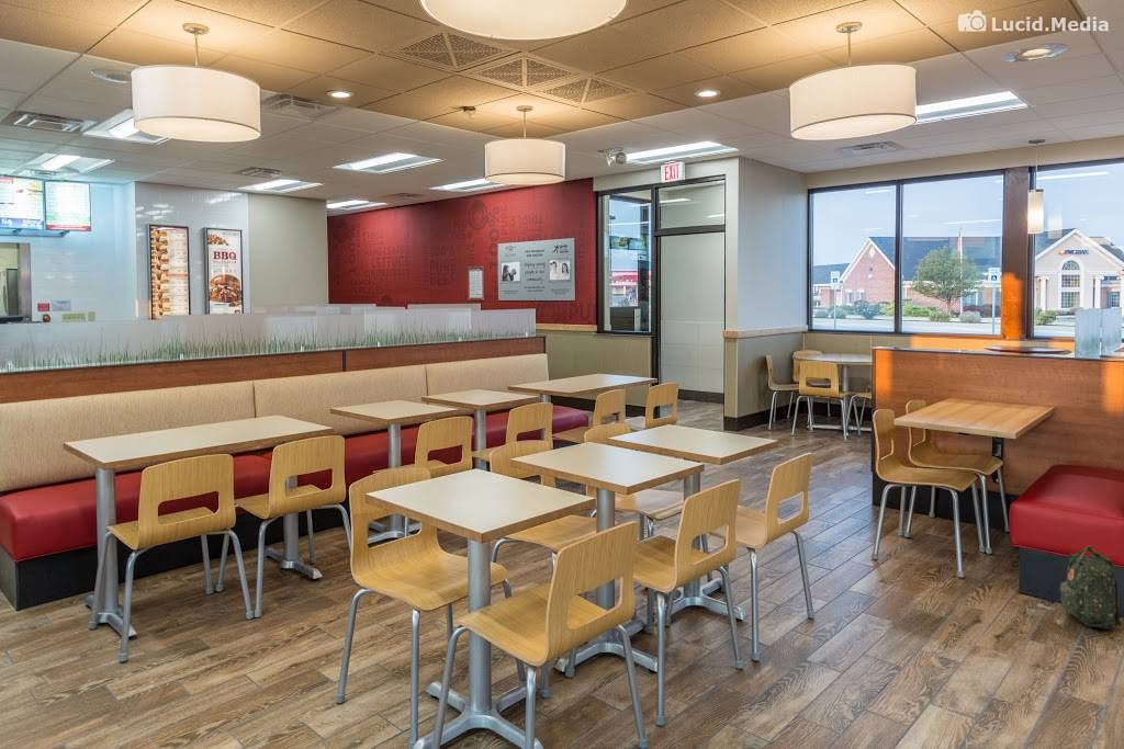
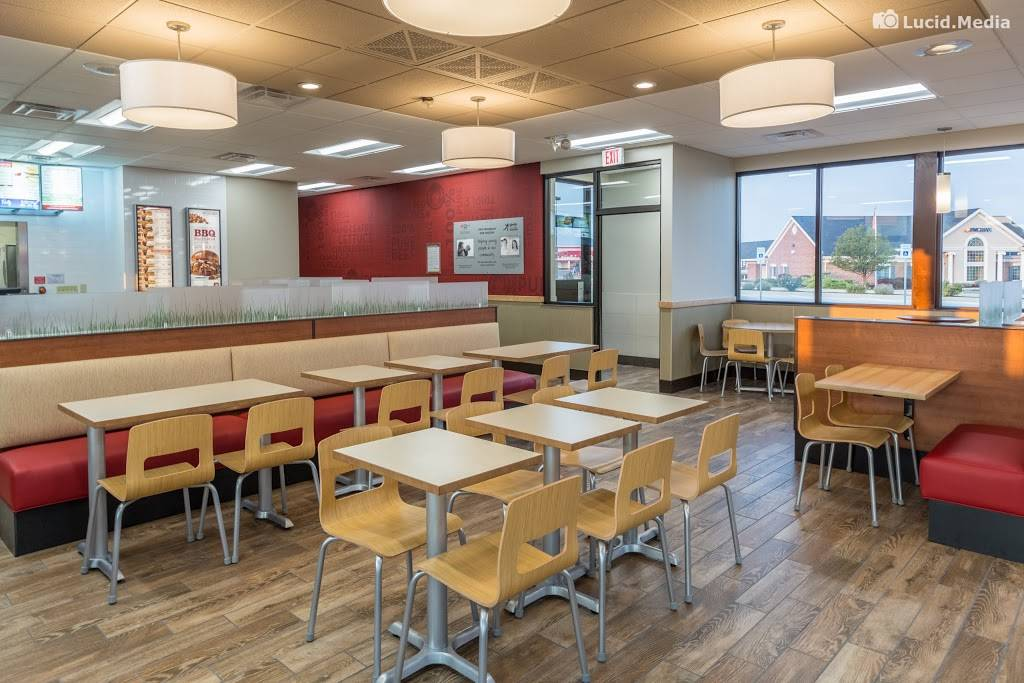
- backpack [1025,545,1123,631]
